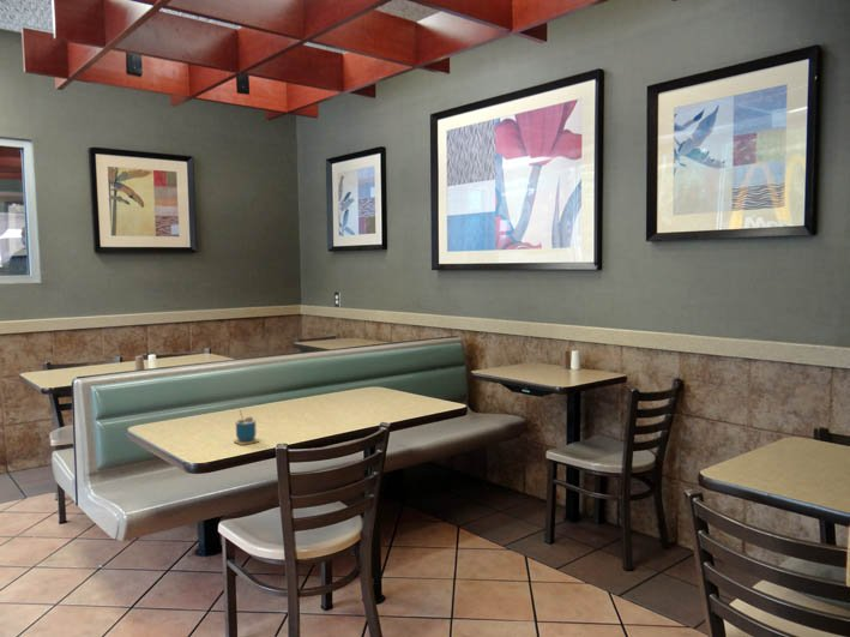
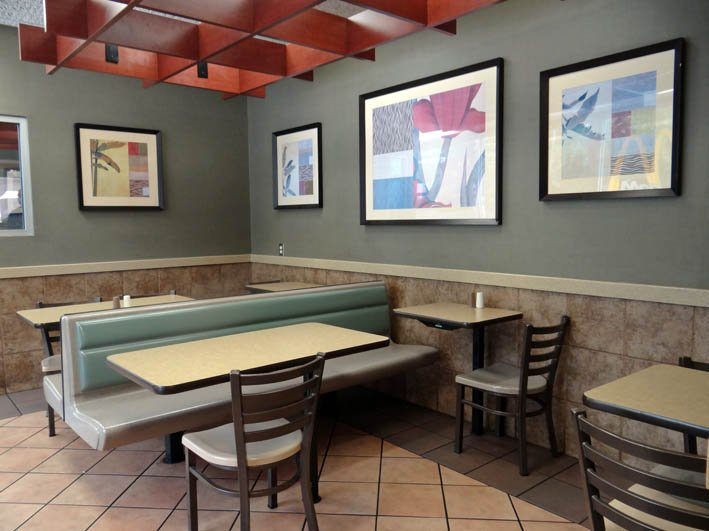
- cup [233,408,260,446]
